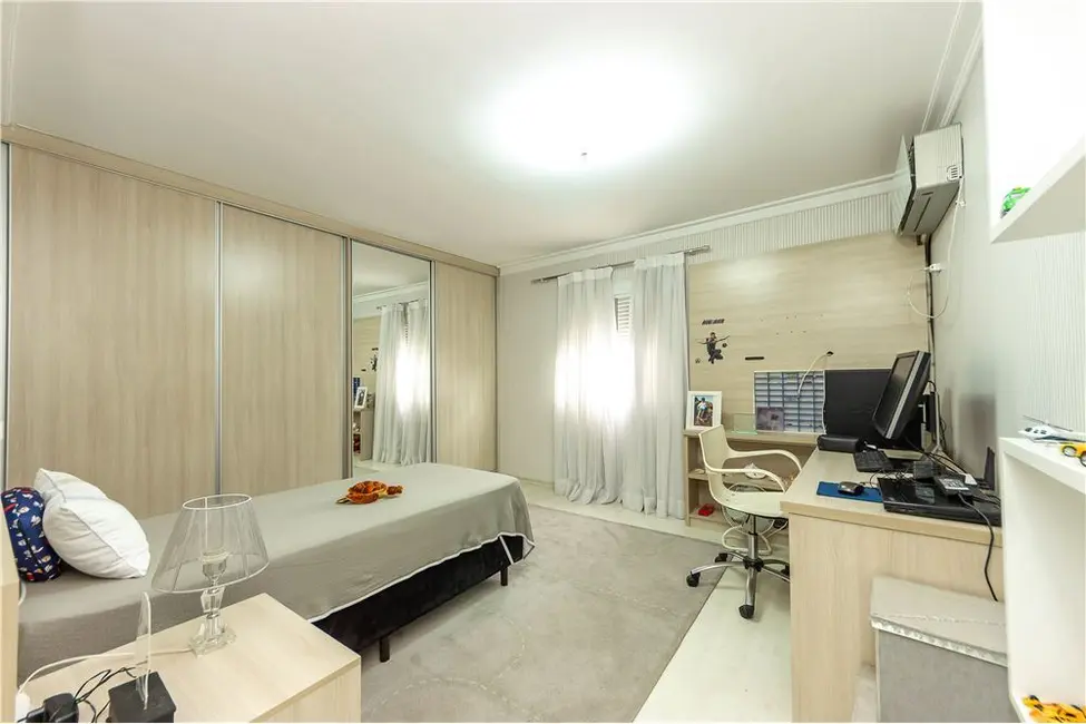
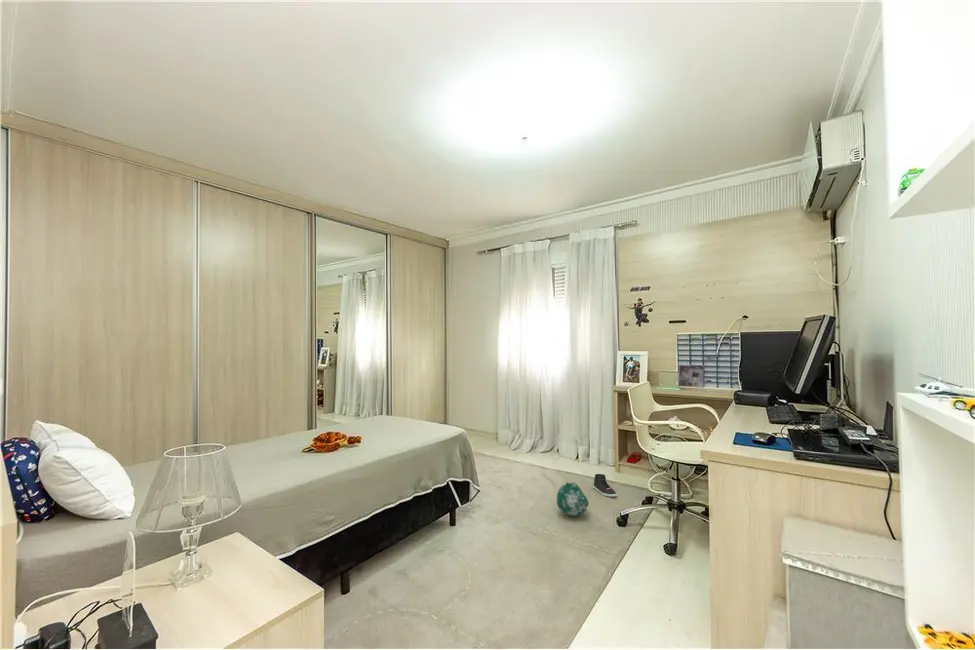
+ ball [555,481,590,518]
+ sneaker [592,473,618,498]
